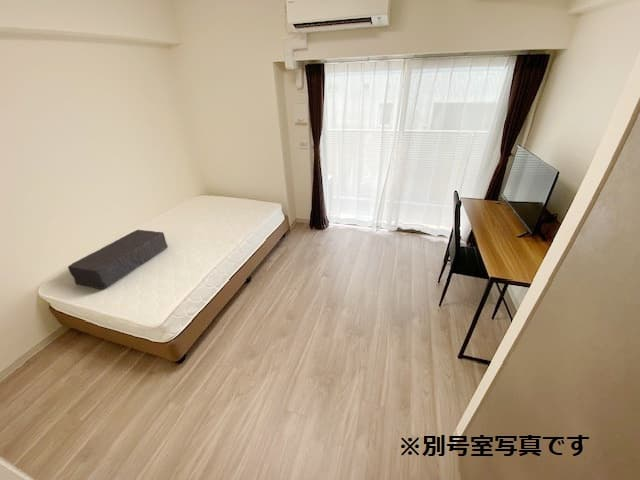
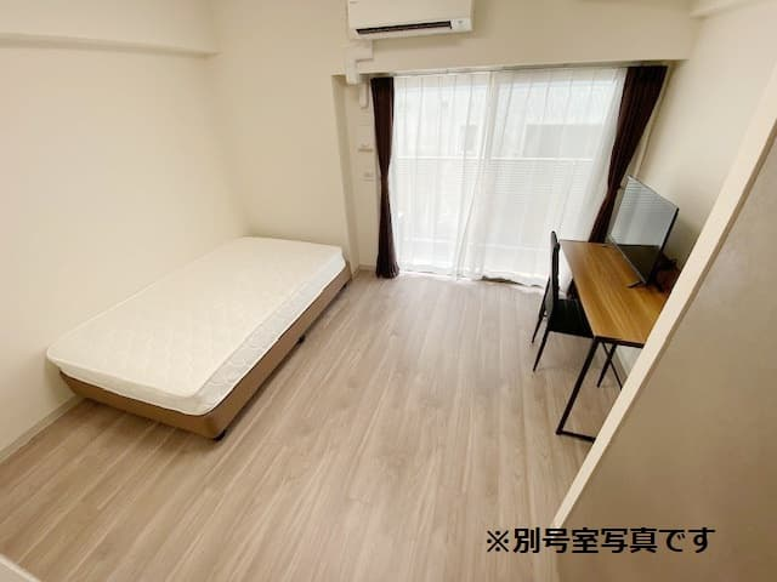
- brick [67,229,169,290]
